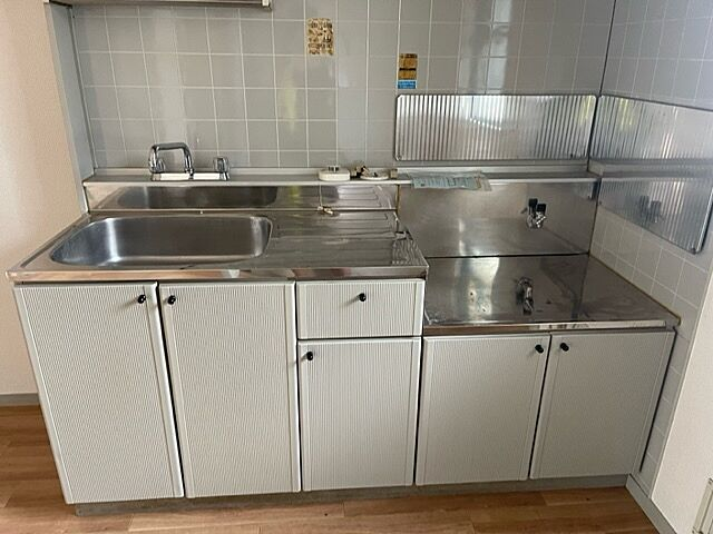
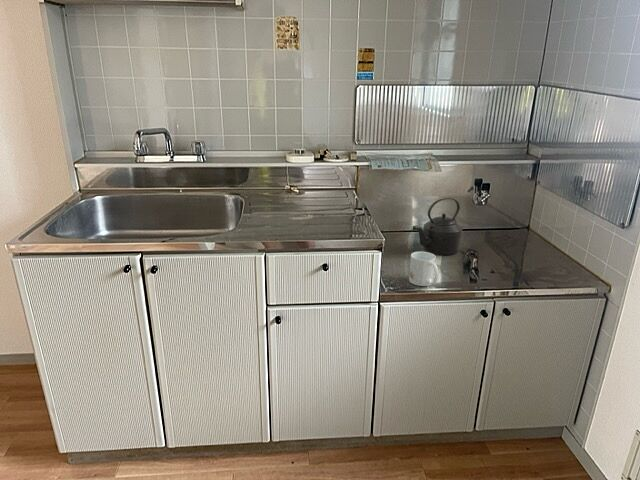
+ kettle [411,197,464,256]
+ mug [408,251,439,287]
